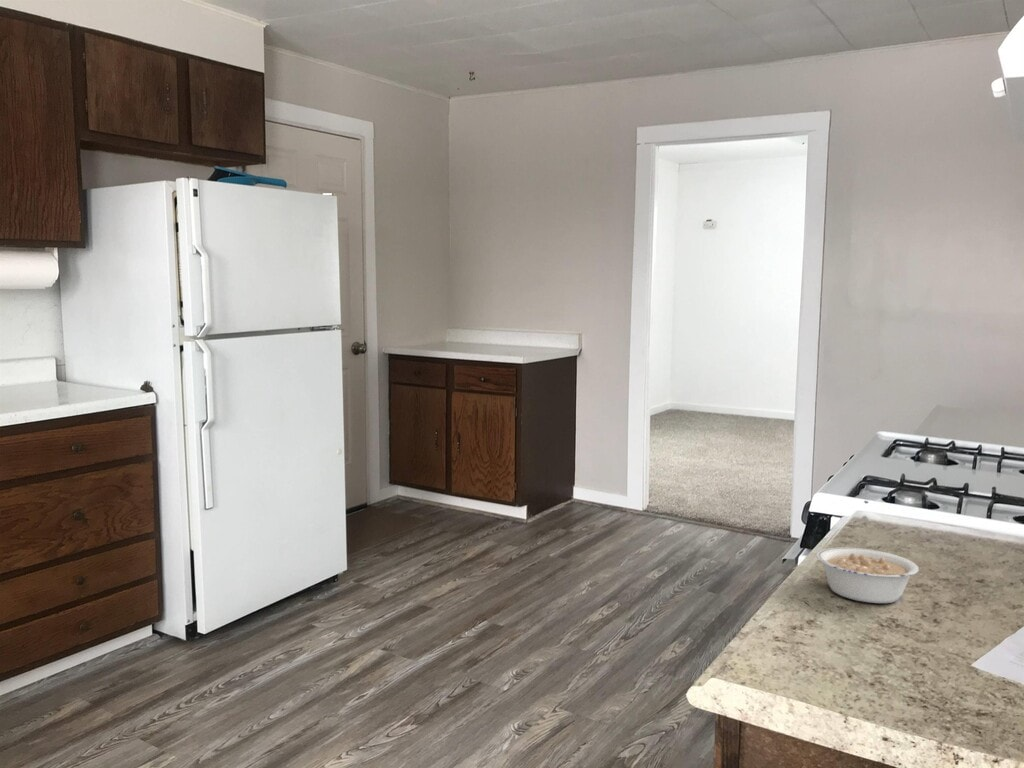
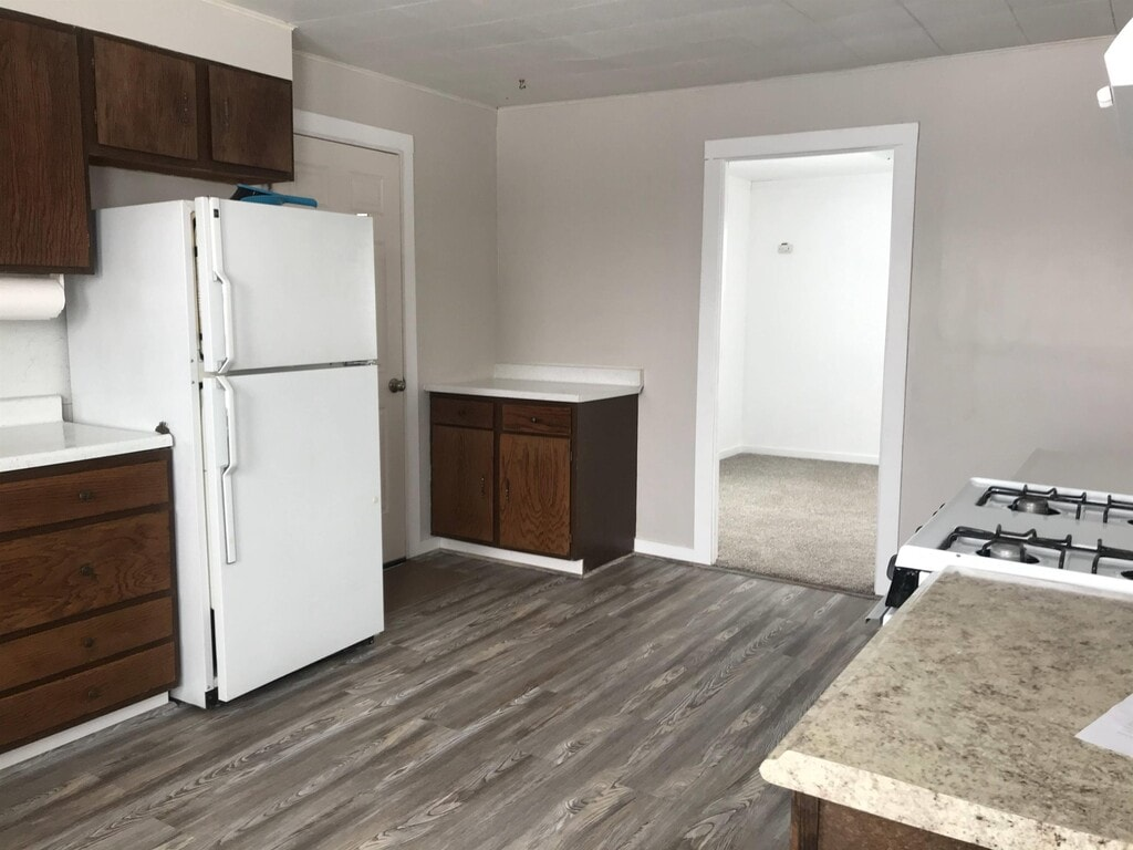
- legume [815,547,924,604]
